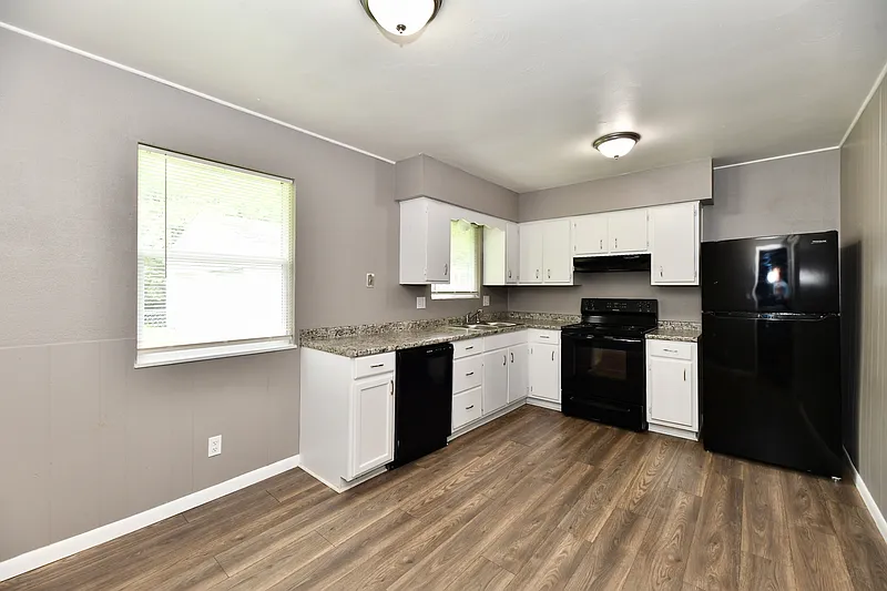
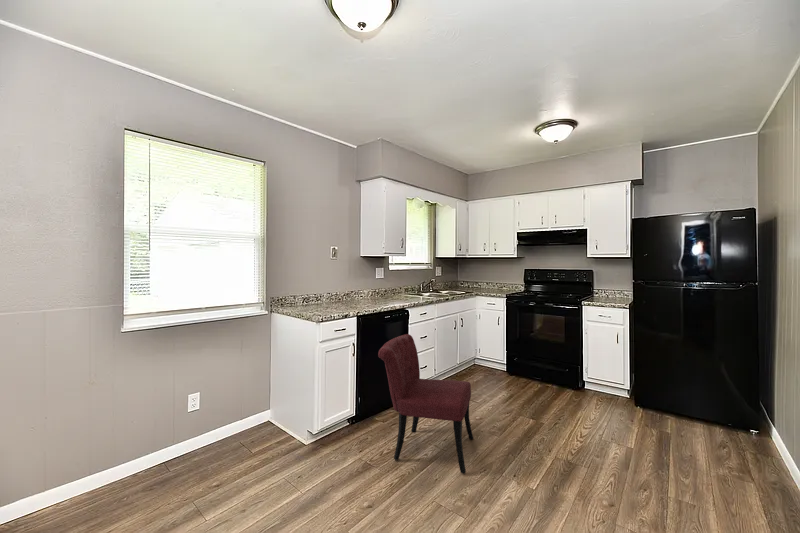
+ chair [377,333,474,474]
